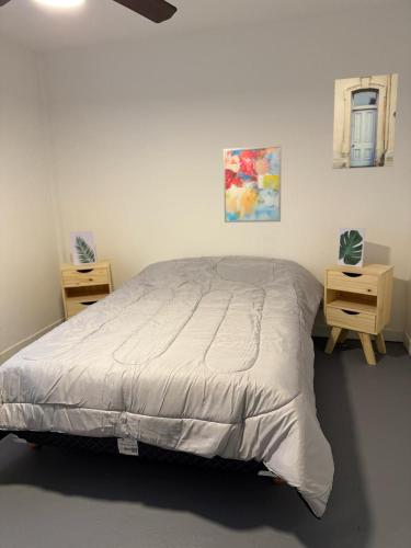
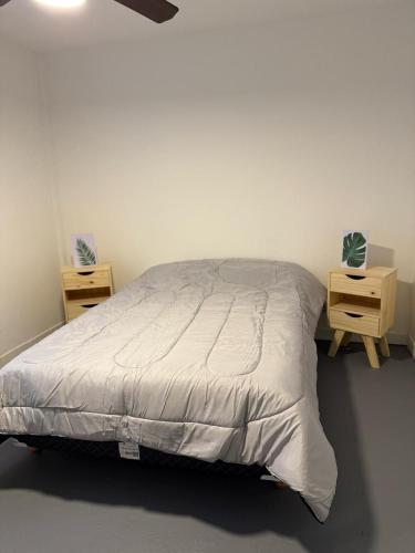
- wall art [331,72,399,170]
- wall art [222,145,283,224]
